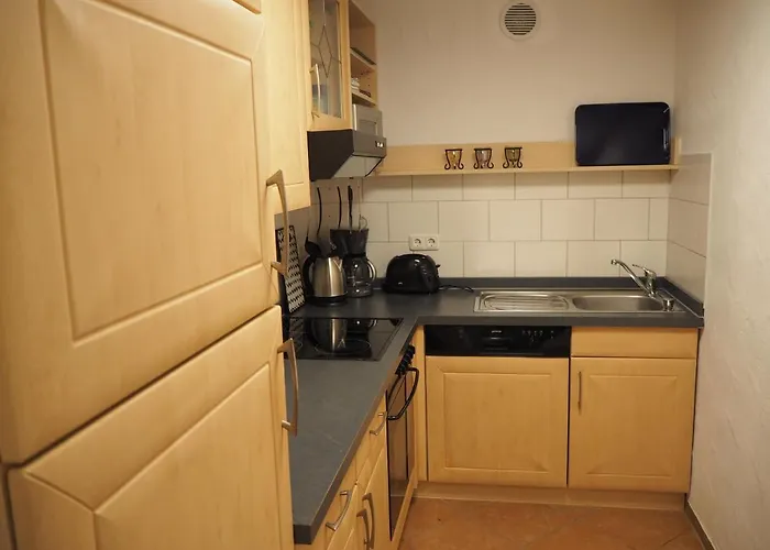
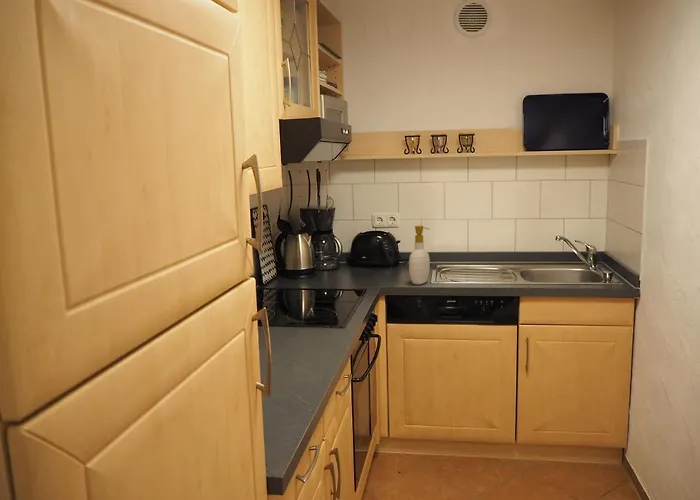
+ soap bottle [408,225,431,286]
